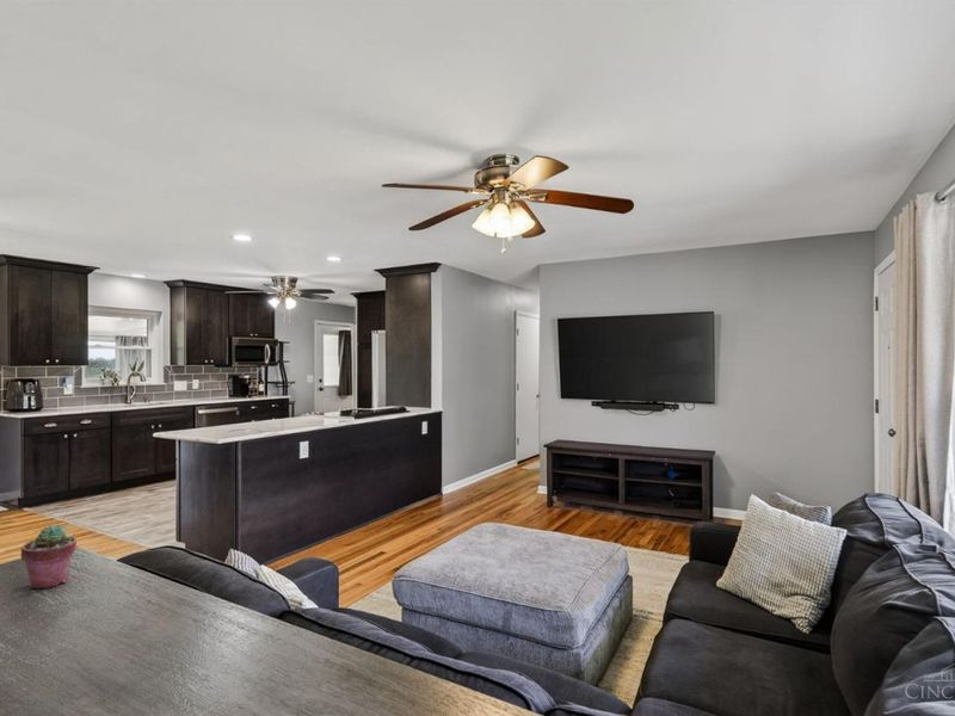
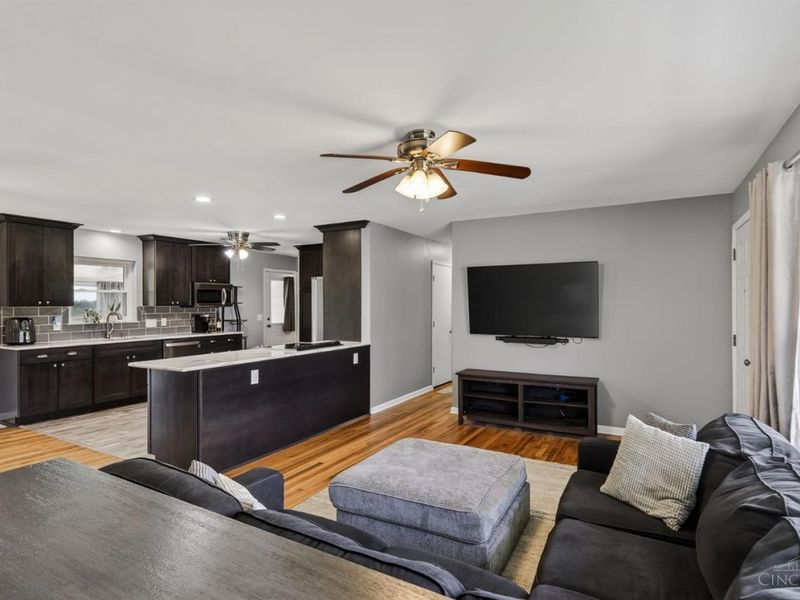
- potted succulent [19,524,78,590]
